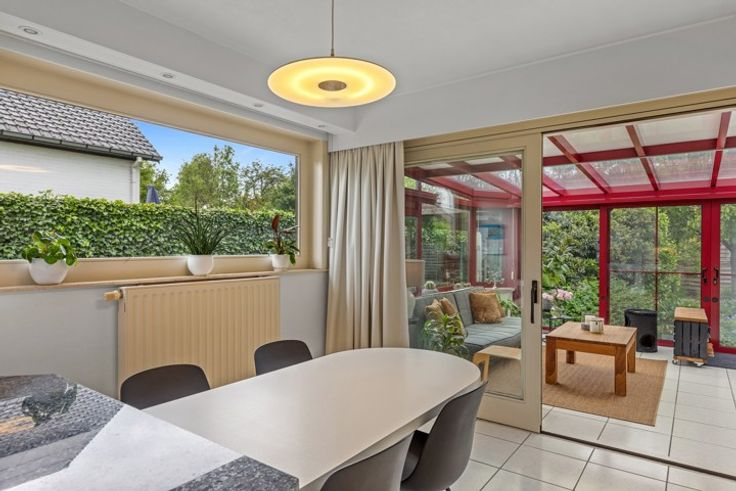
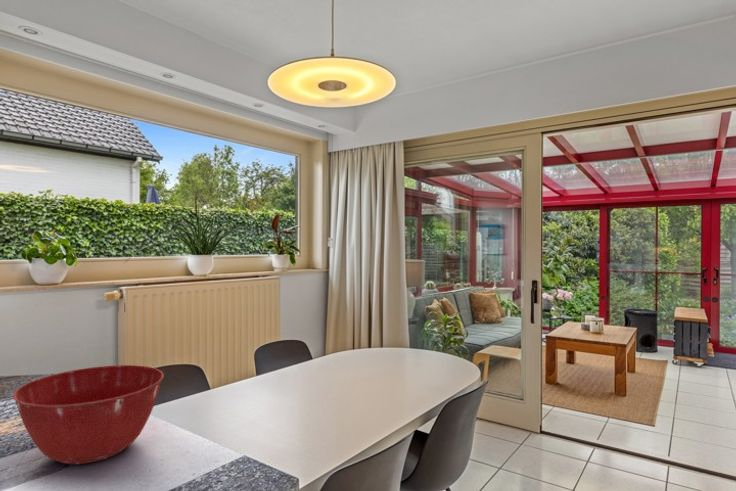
+ mixing bowl [12,364,165,465]
